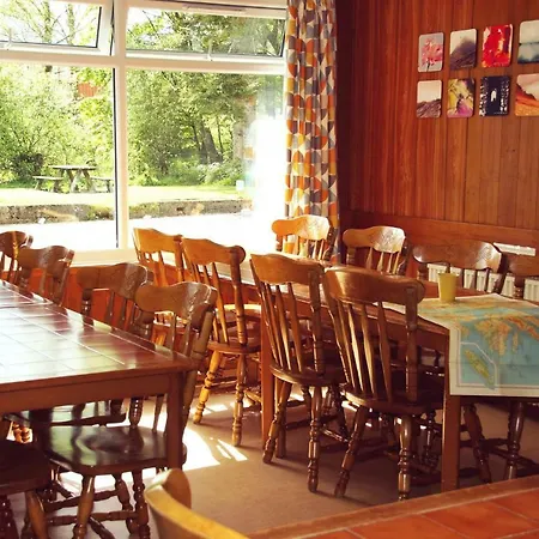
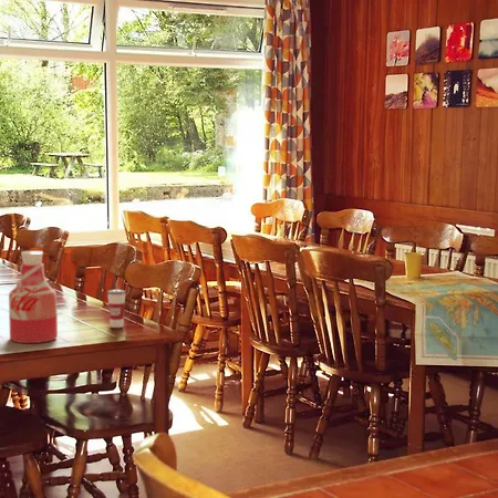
+ cup [106,278,126,329]
+ bottle [8,250,59,344]
